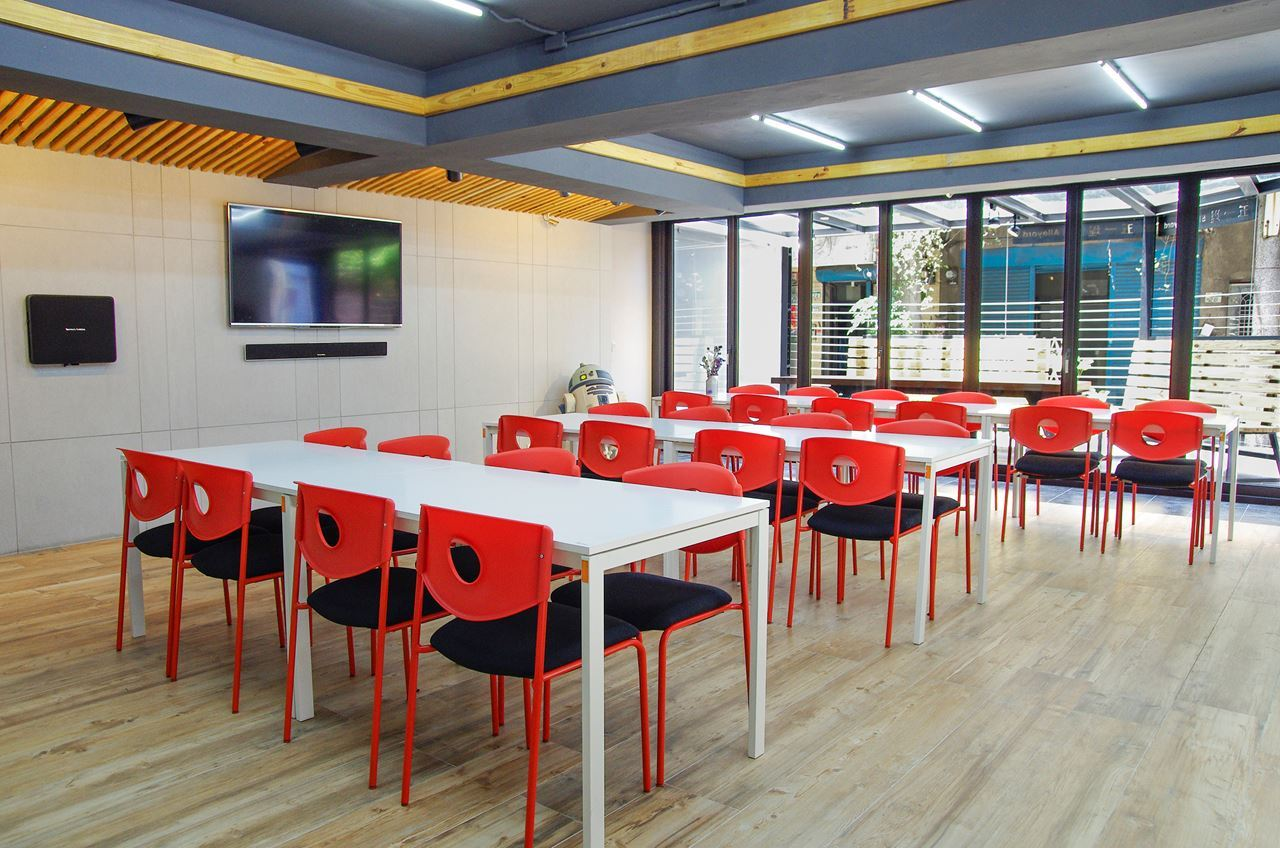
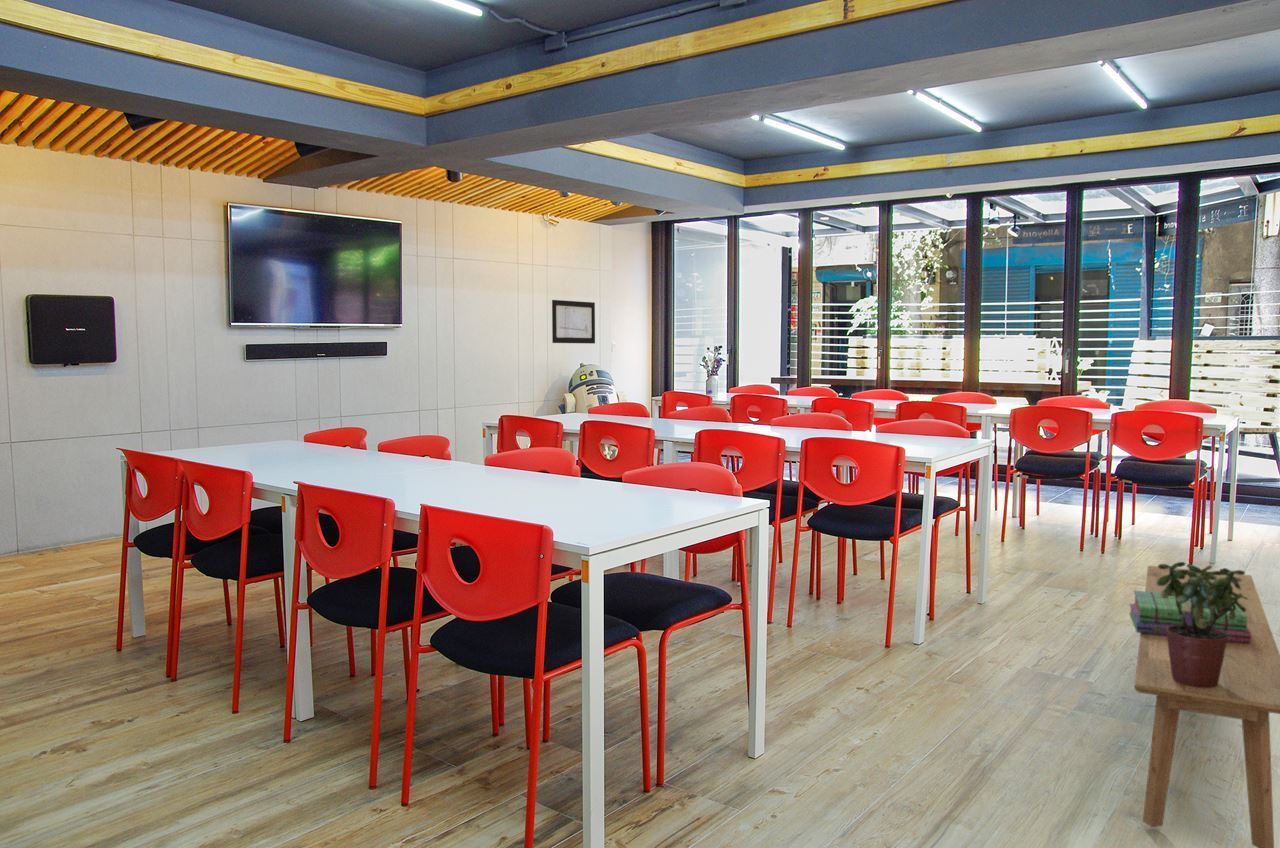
+ stack of books [1128,590,1251,643]
+ potted plant [1157,561,1248,688]
+ bench [1134,565,1280,848]
+ wall art [551,299,596,345]
